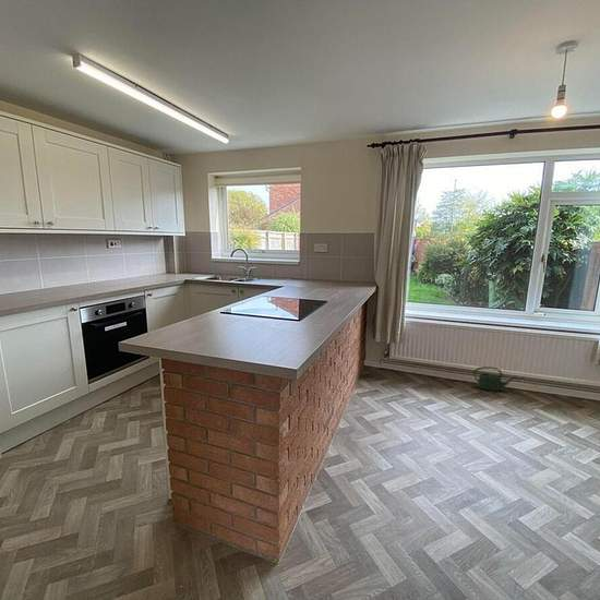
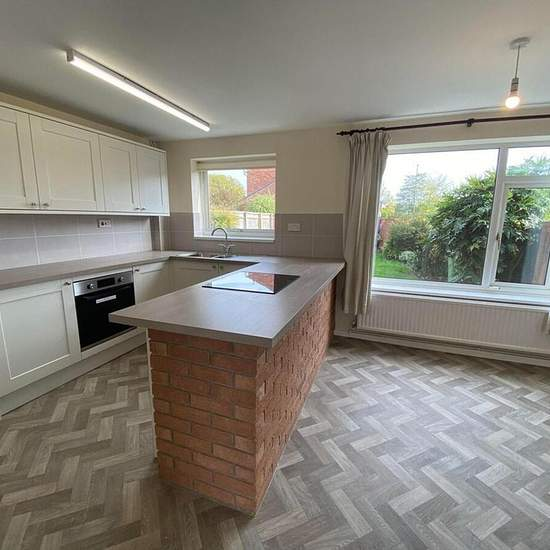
- watering can [472,365,518,392]
